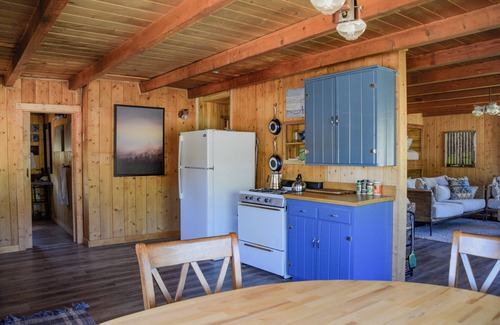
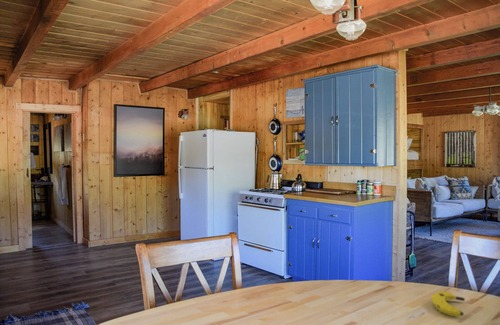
+ banana [430,290,466,318]
